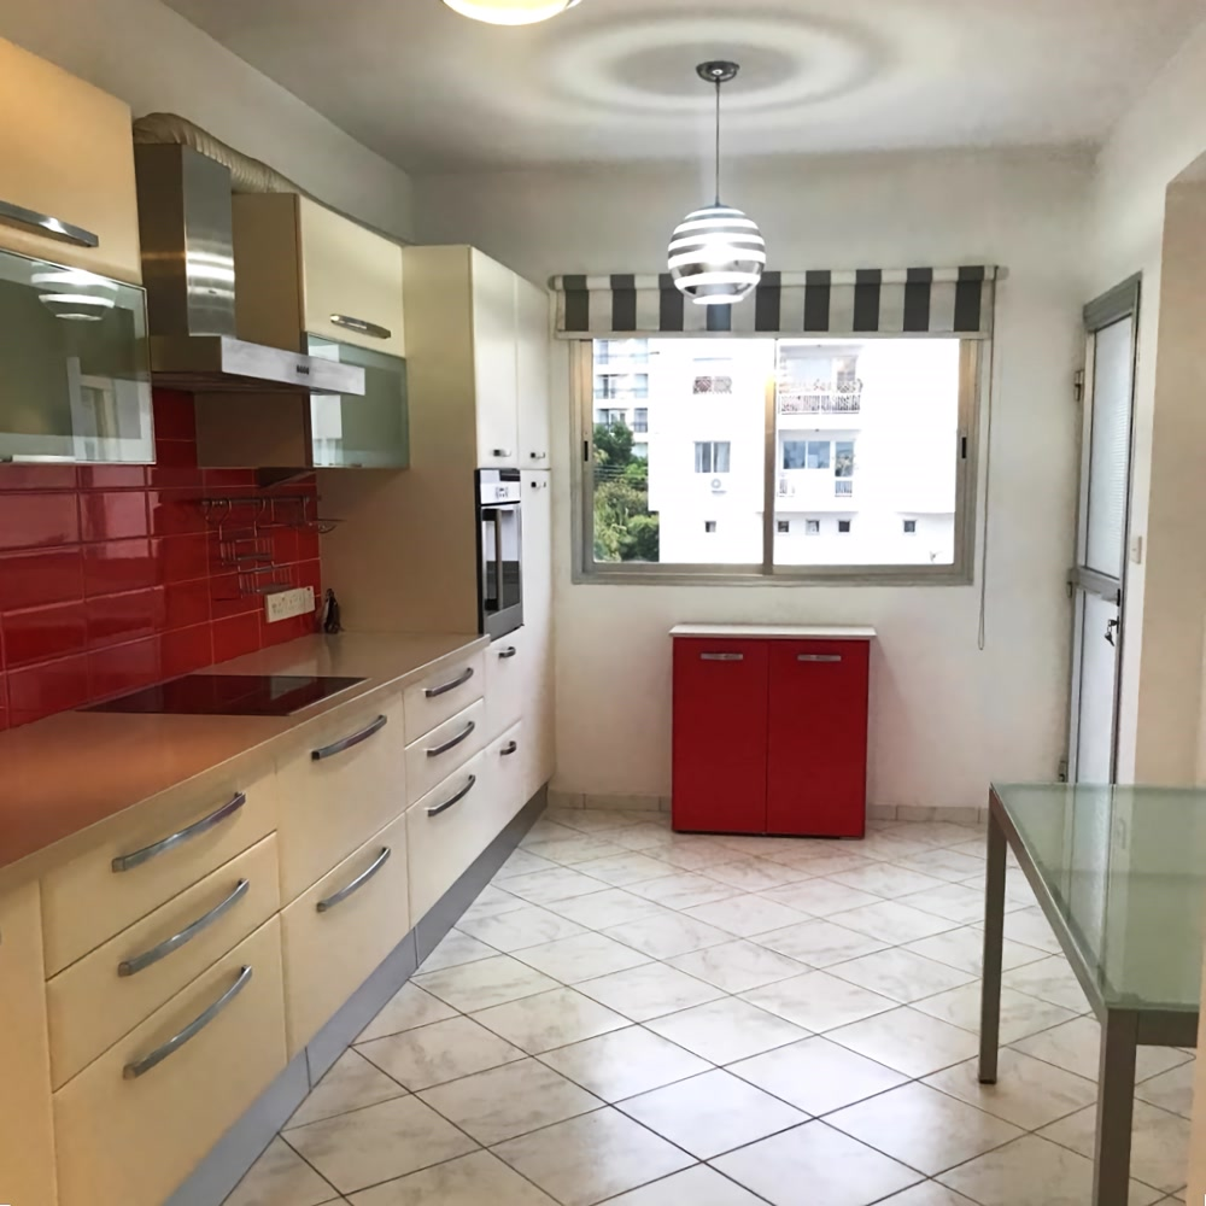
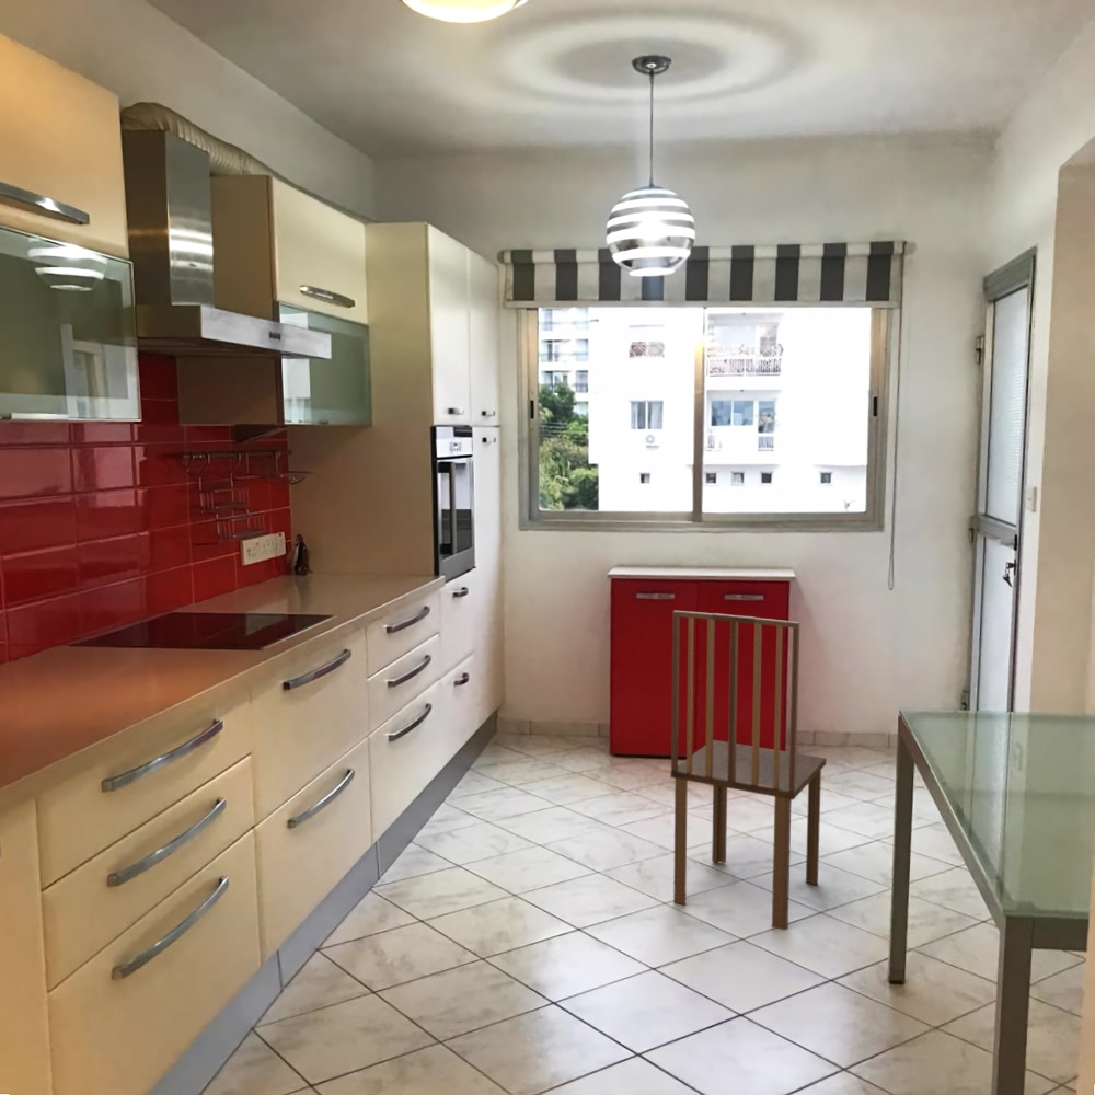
+ dining chair [669,610,827,931]
